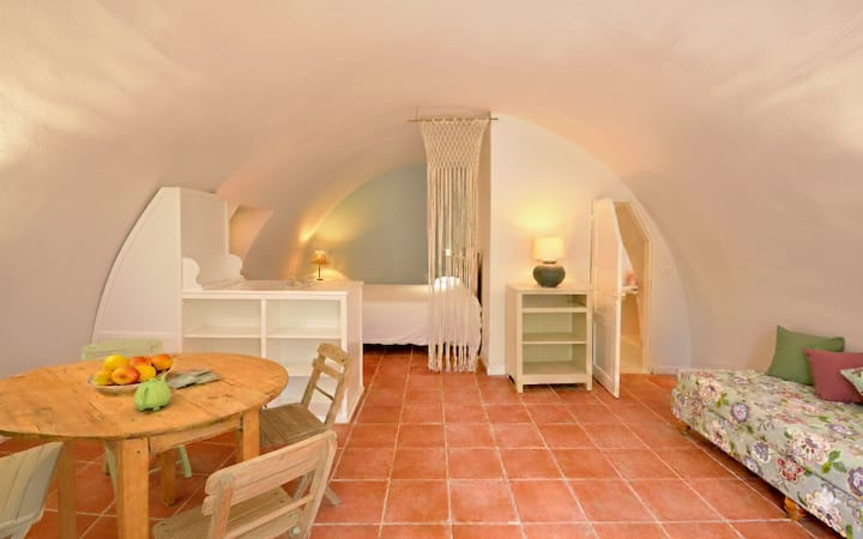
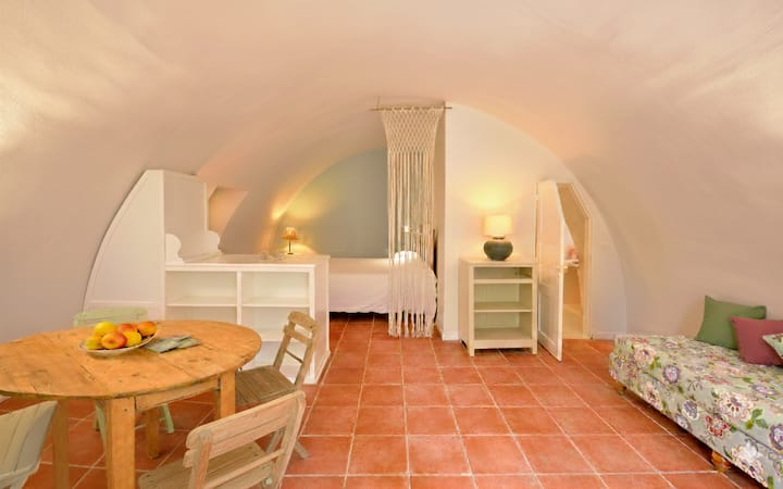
- teapot [132,373,173,412]
